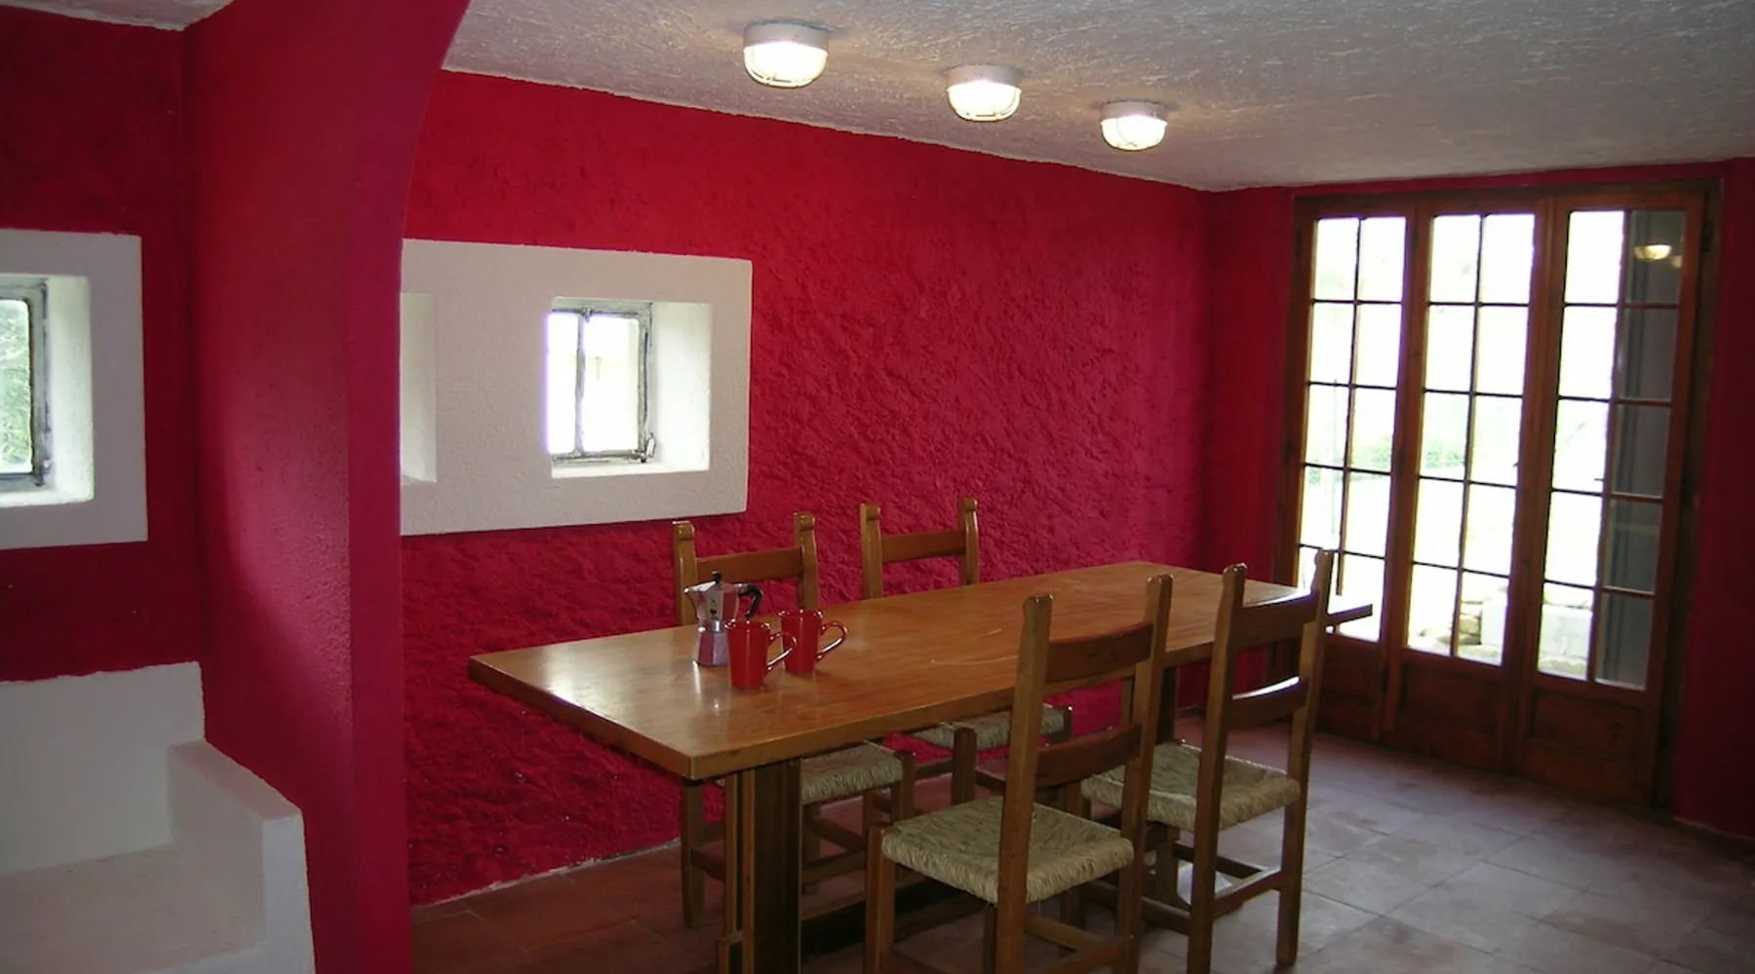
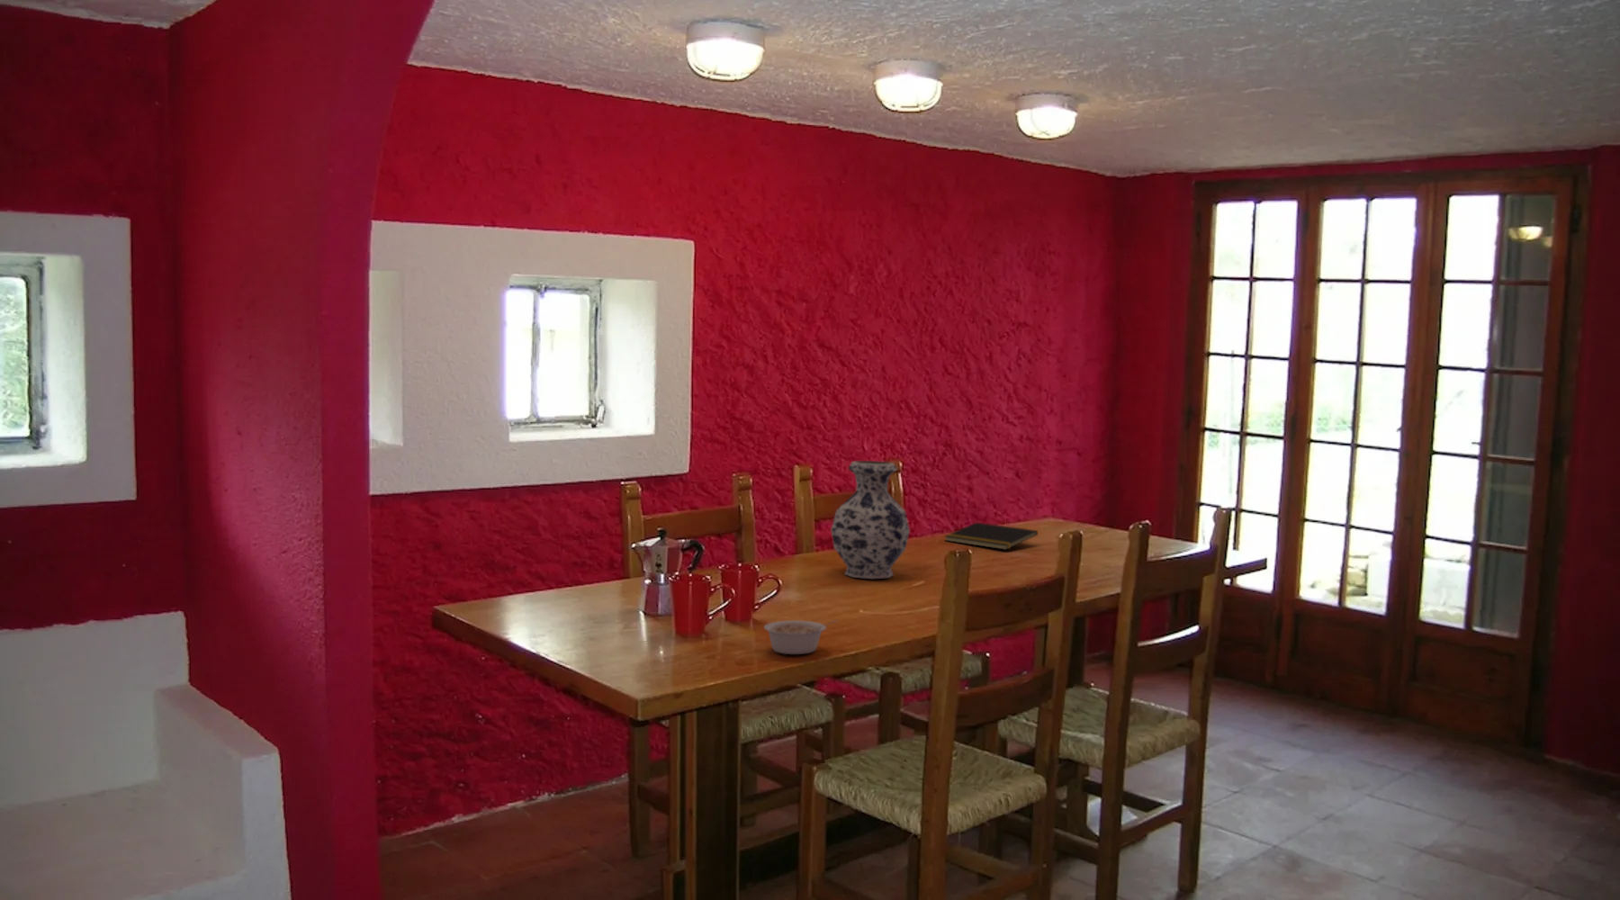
+ vase [830,460,911,580]
+ notepad [943,522,1038,551]
+ legume [763,620,839,655]
